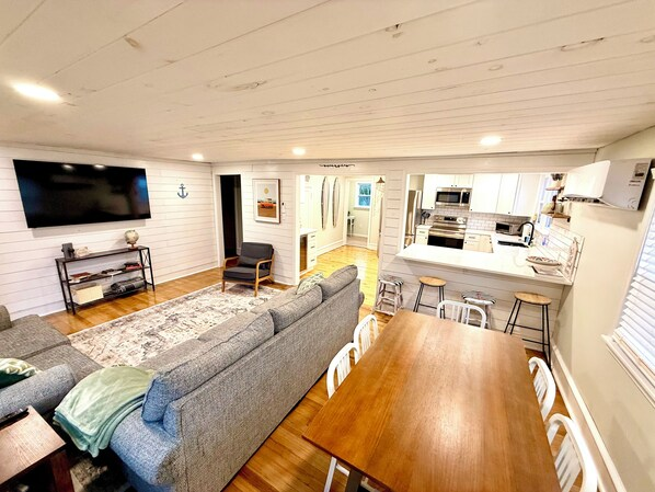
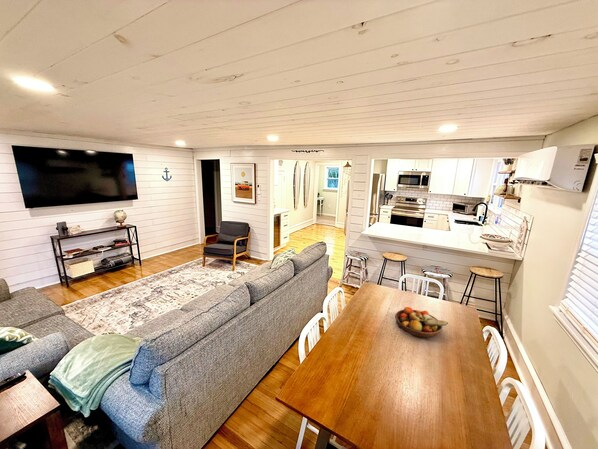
+ fruit bowl [394,306,449,339]
